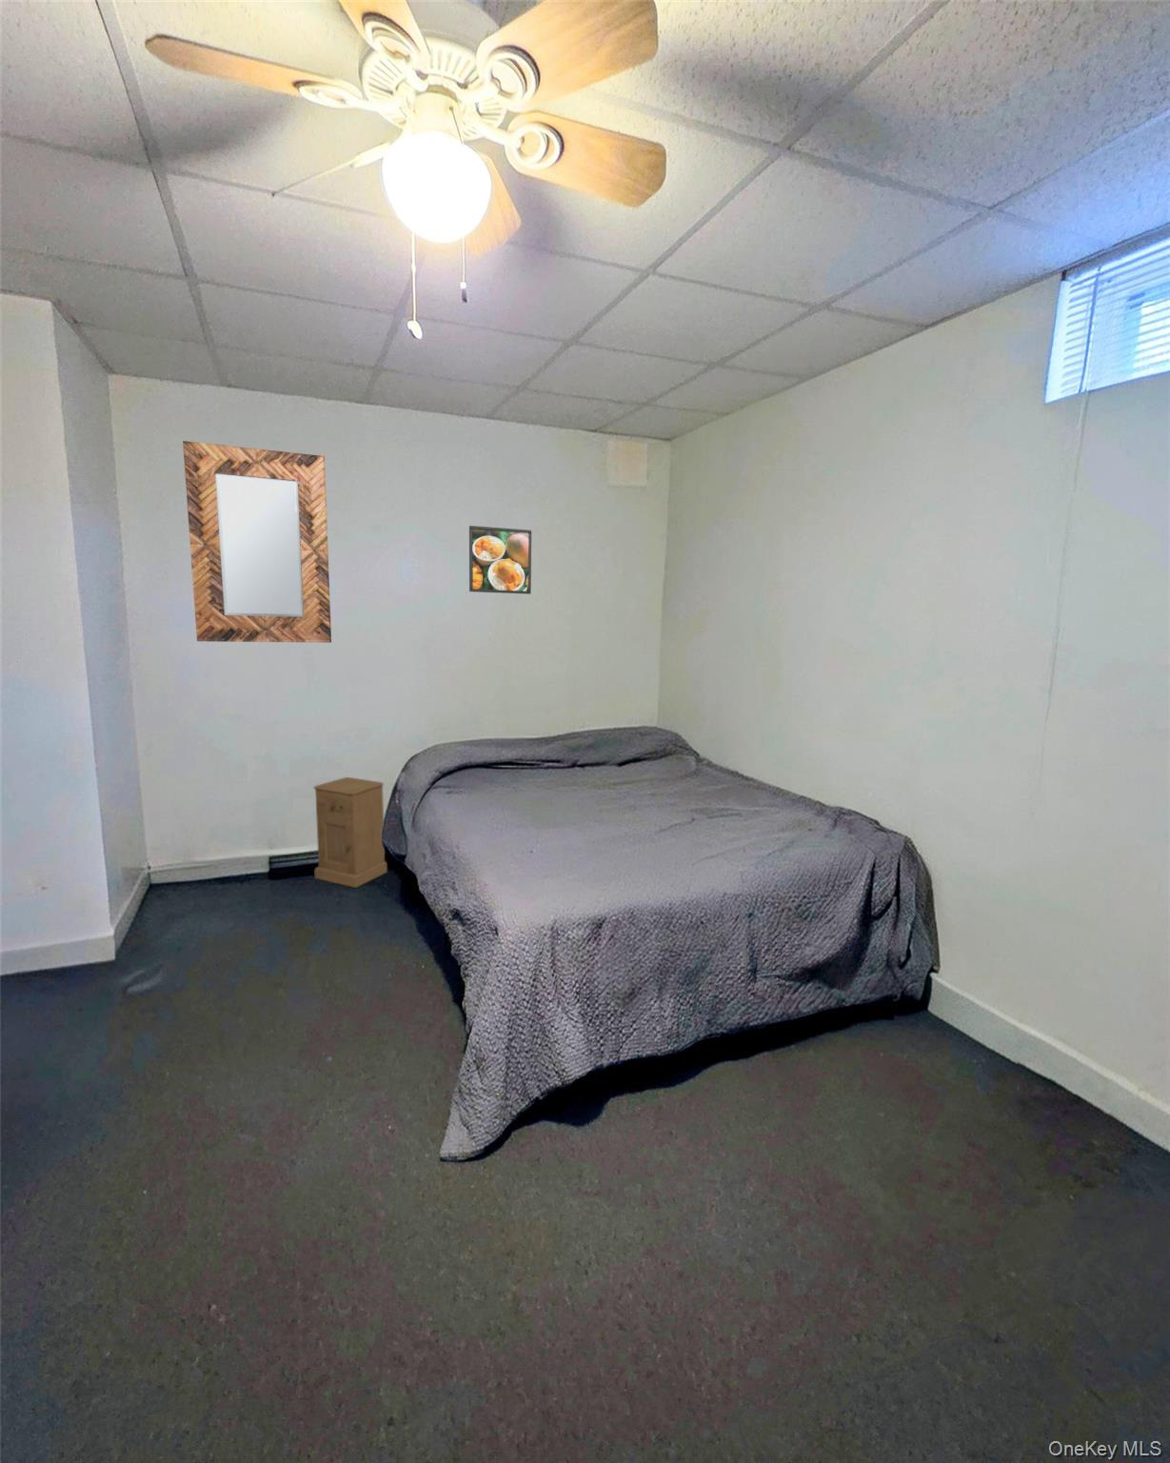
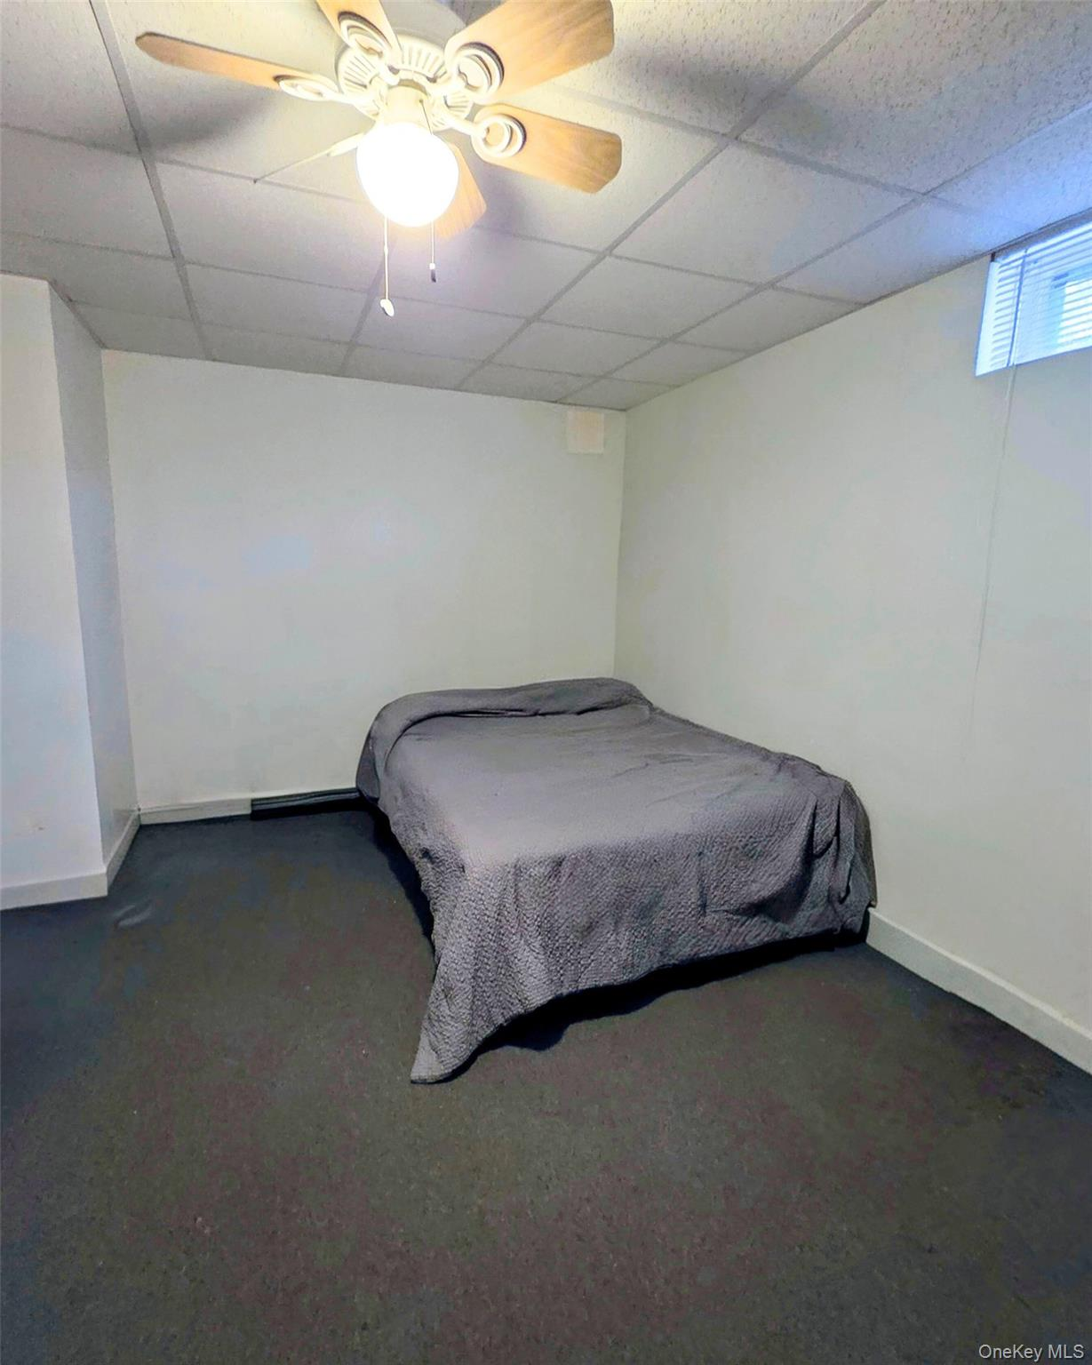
- home mirror [181,439,332,644]
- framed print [468,524,532,595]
- nightstand [313,776,388,889]
